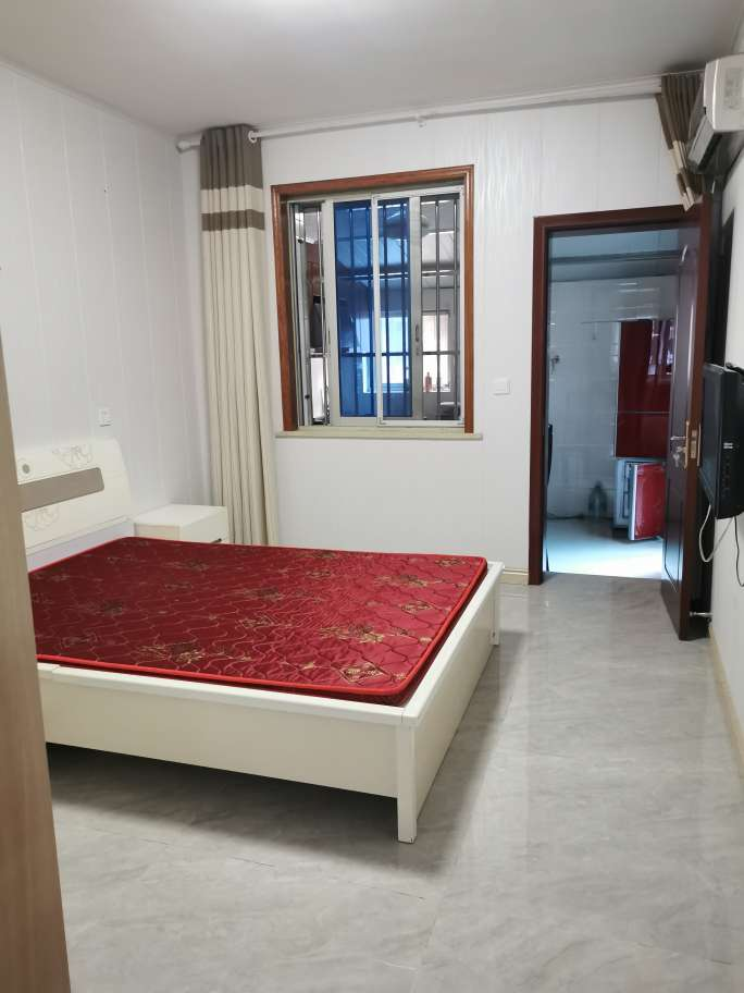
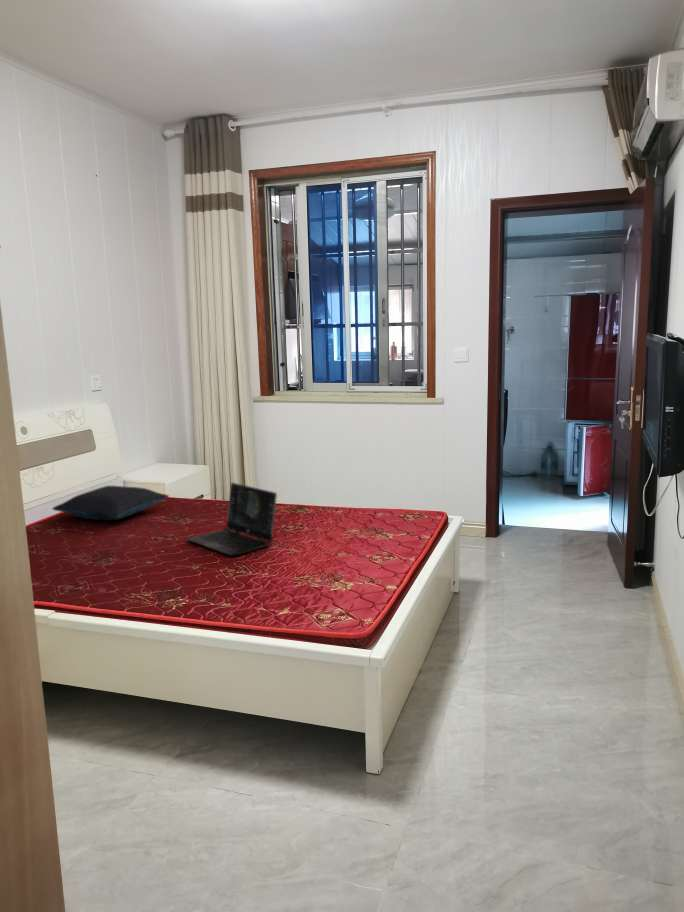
+ laptop computer [186,481,278,557]
+ pillow [51,485,170,521]
